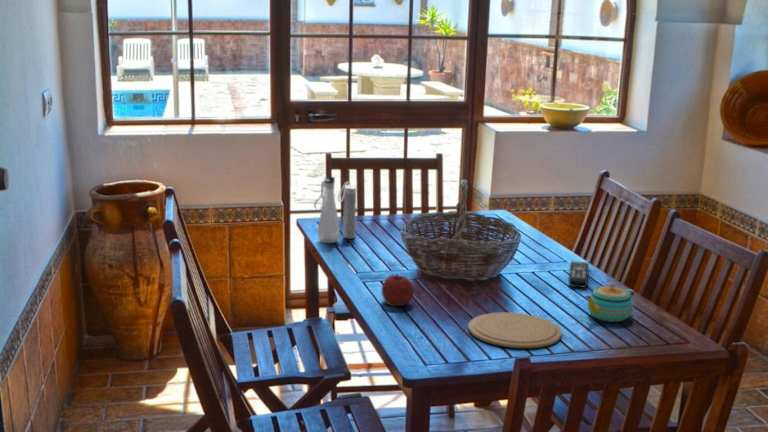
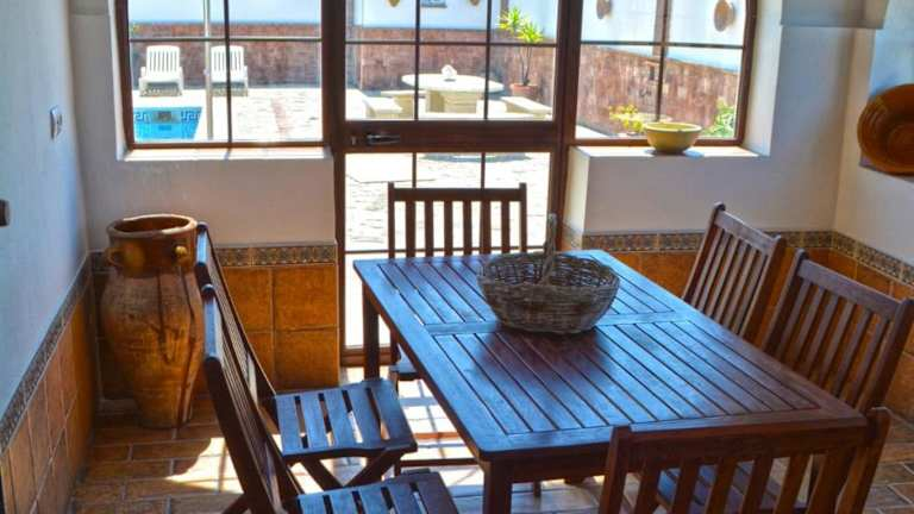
- water bottle [313,176,357,244]
- fruit [380,273,415,307]
- remote control [567,260,590,289]
- teapot [584,282,635,323]
- plate [467,311,563,349]
